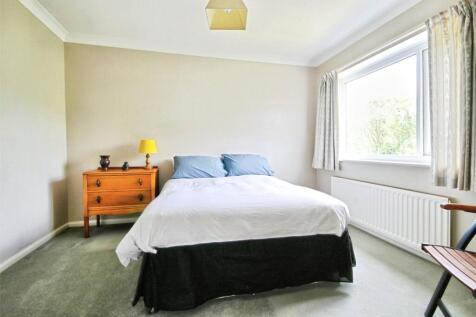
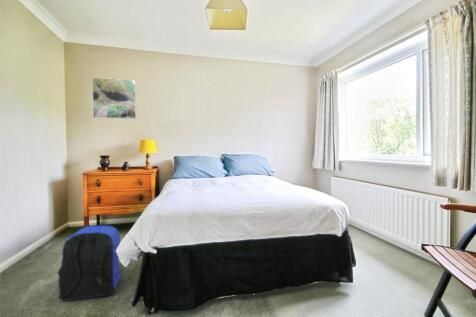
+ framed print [91,76,137,120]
+ backpack [57,225,121,302]
